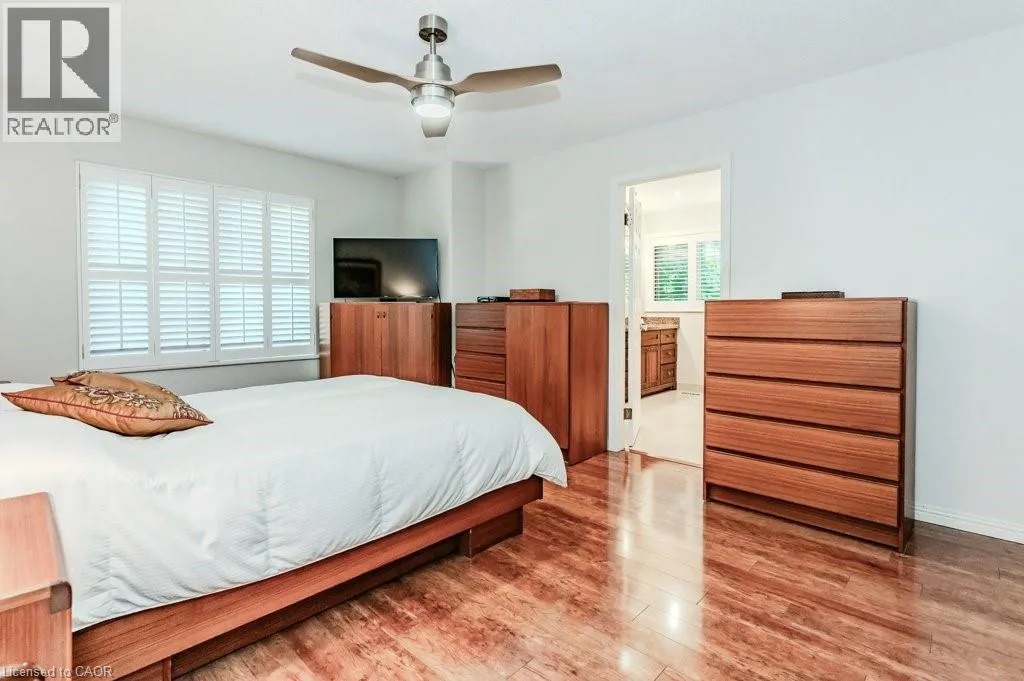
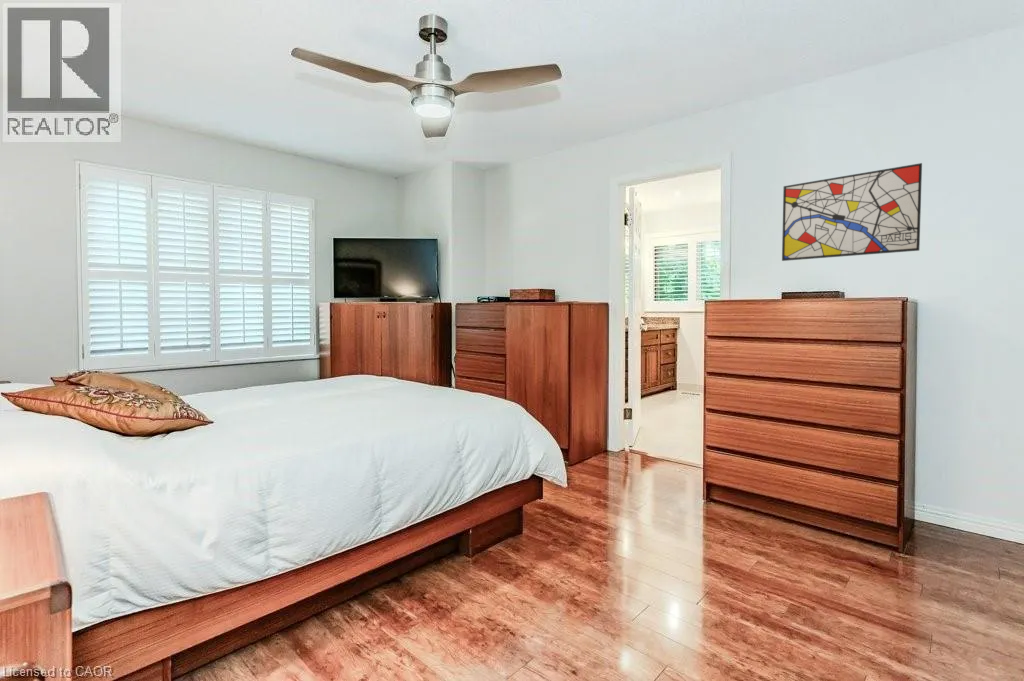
+ wall art [781,162,923,262]
